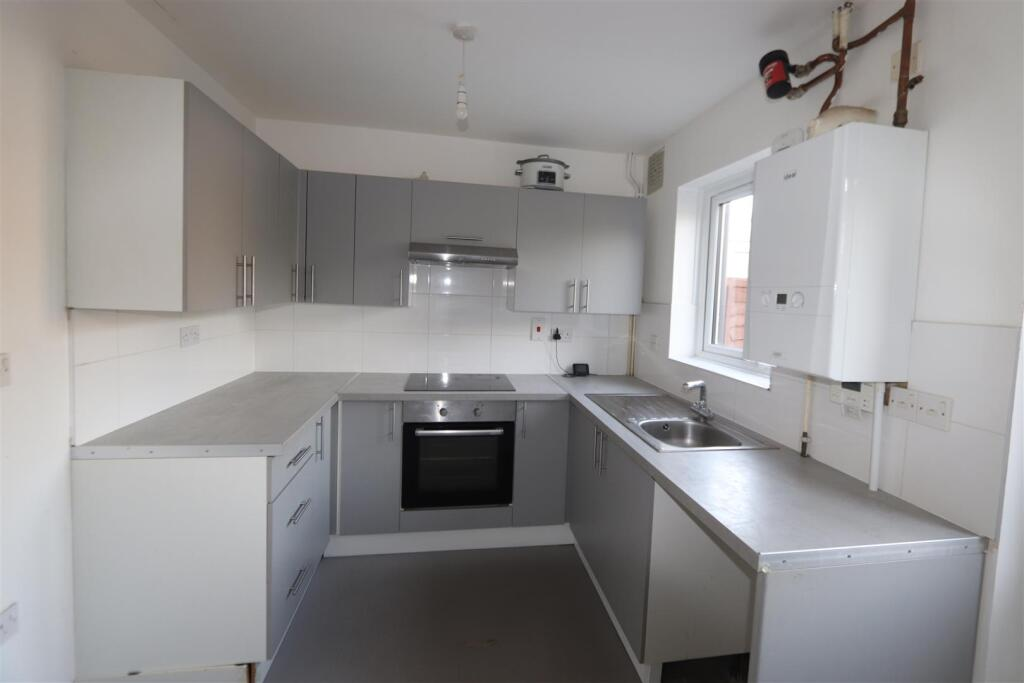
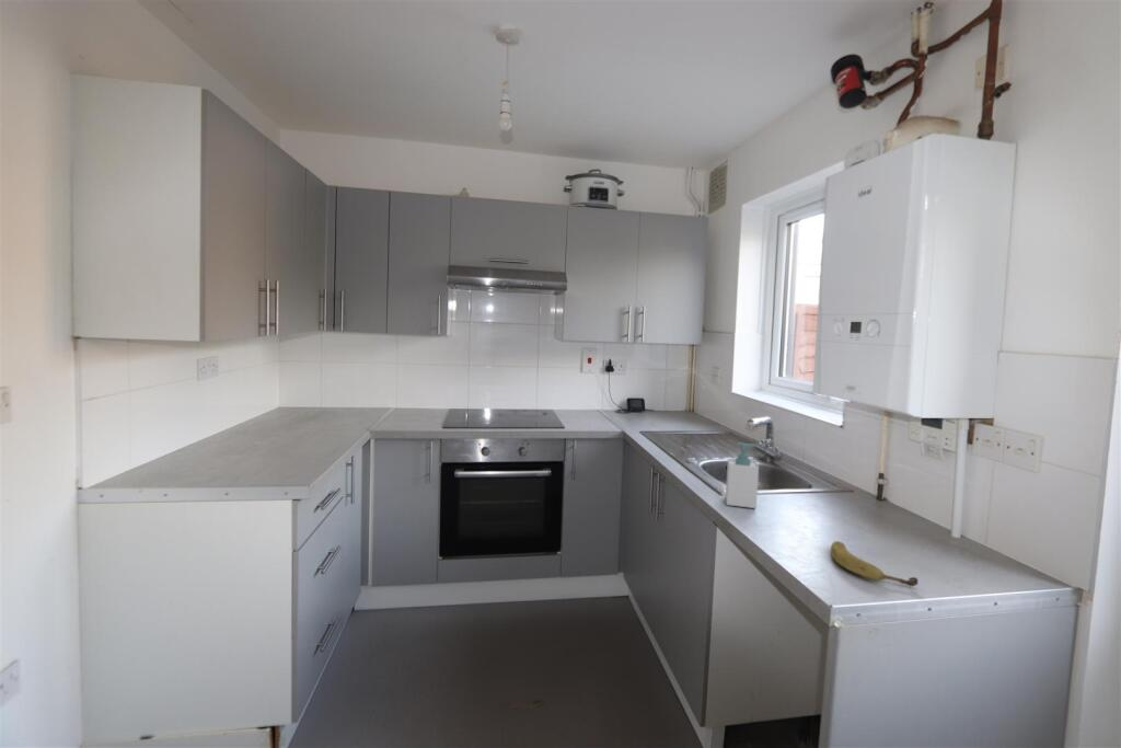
+ fruit [830,540,920,587]
+ soap bottle [725,441,761,509]
